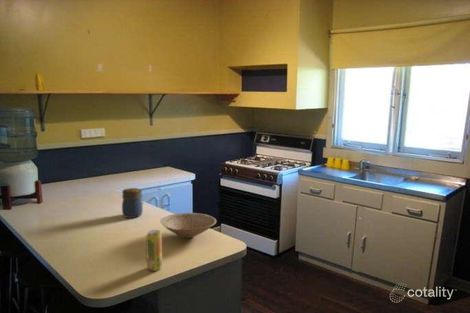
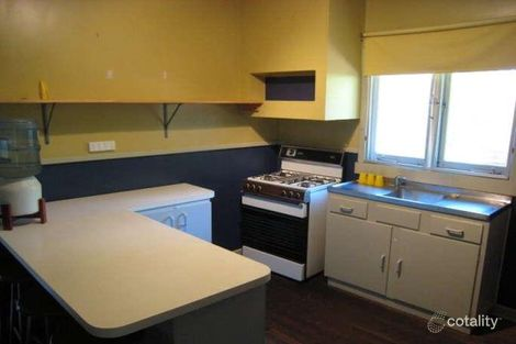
- beverage can [145,229,163,272]
- bowl [159,212,217,239]
- jar [121,187,144,219]
